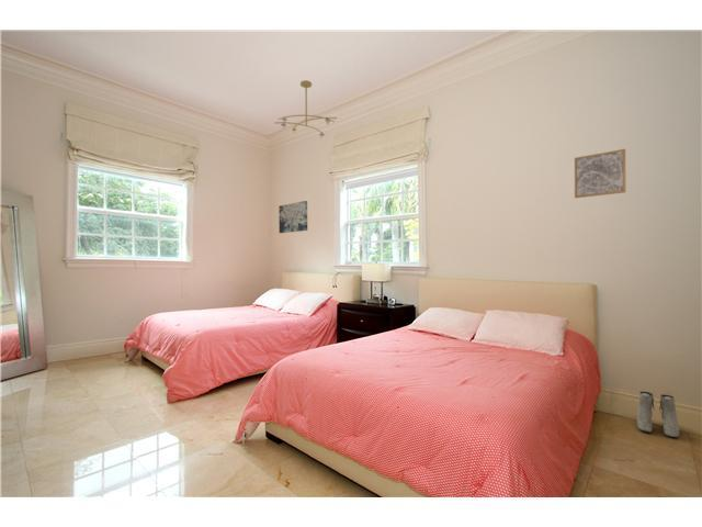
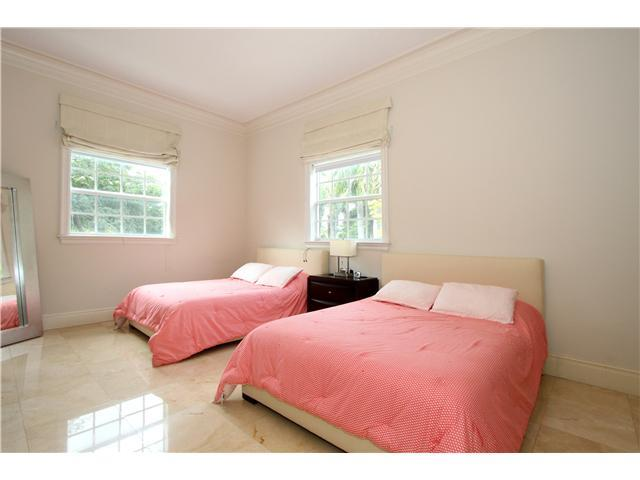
- boots [636,391,680,438]
- ceiling light fixture [273,79,338,138]
- wall art [574,148,626,199]
- wall art [278,200,308,234]
